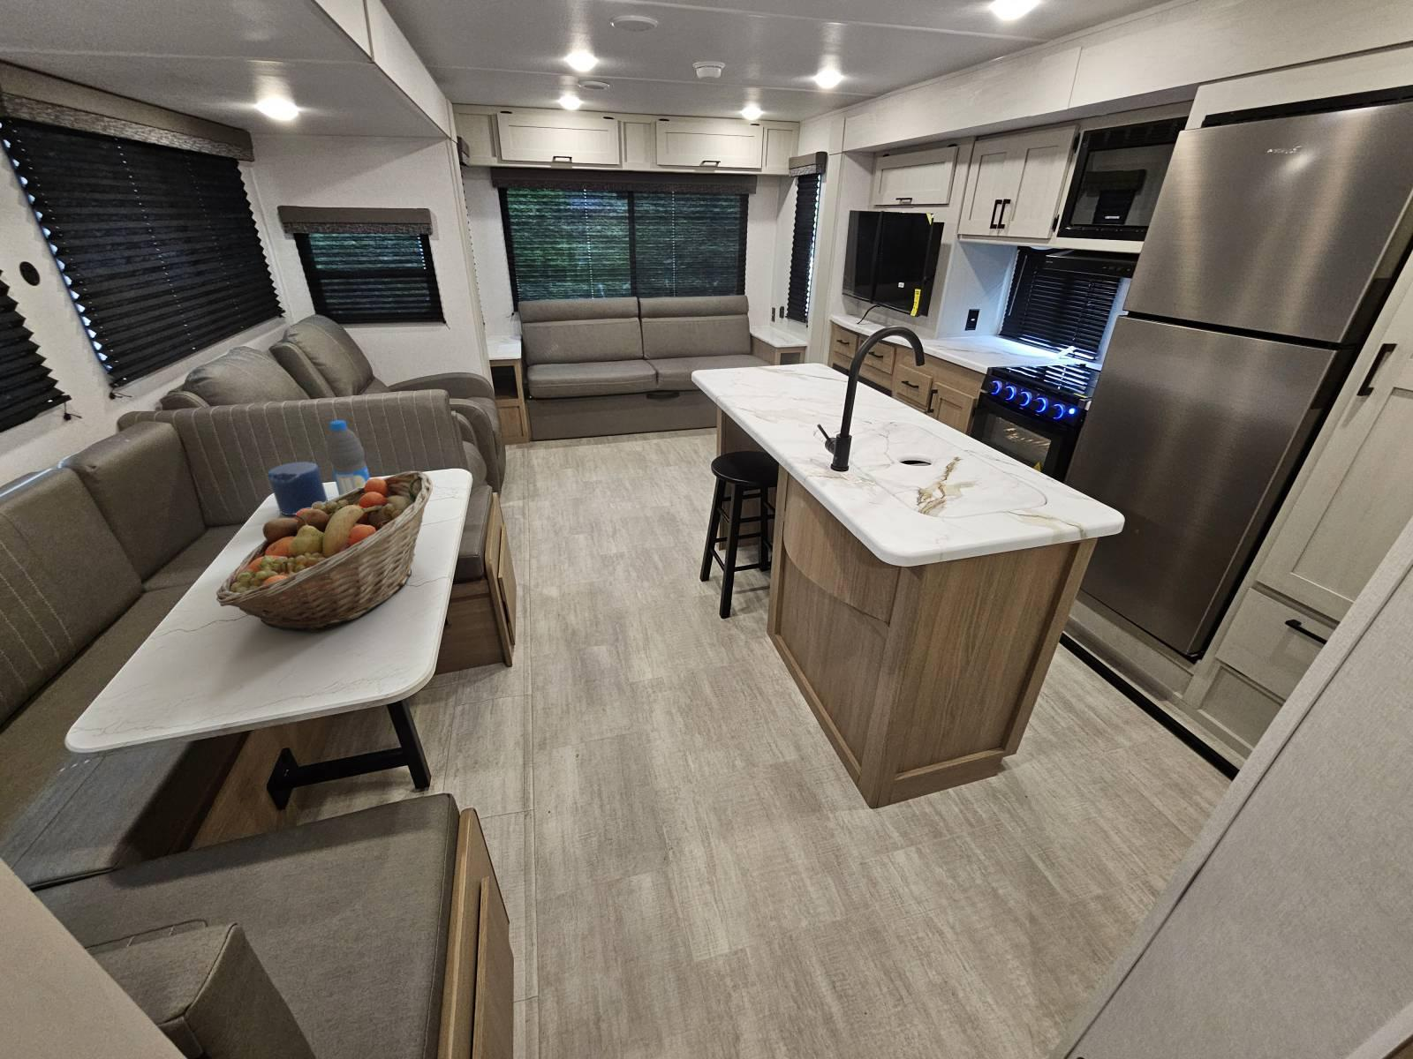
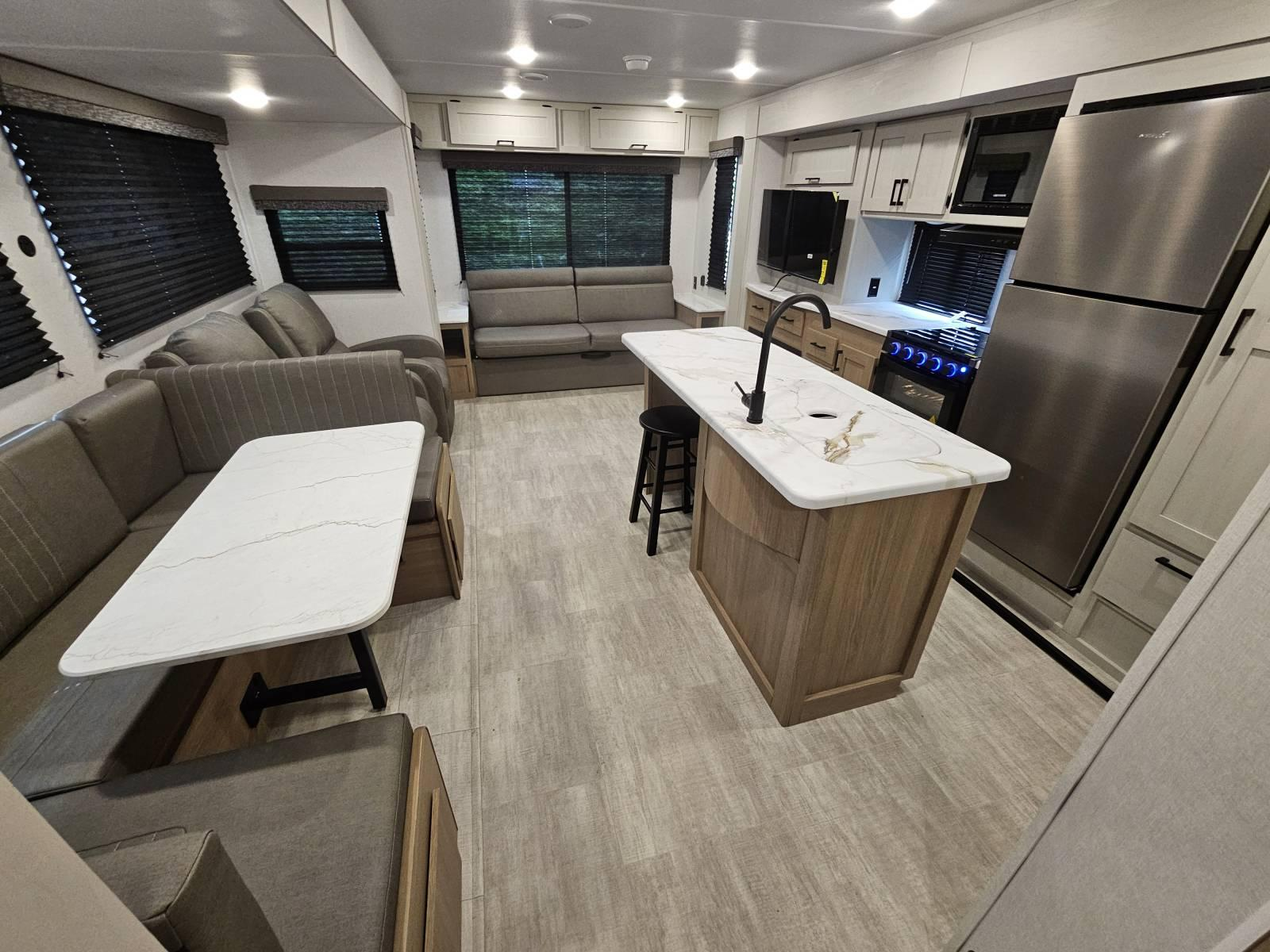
- candle [267,462,328,516]
- water bottle [325,419,370,497]
- fruit basket [216,471,434,634]
